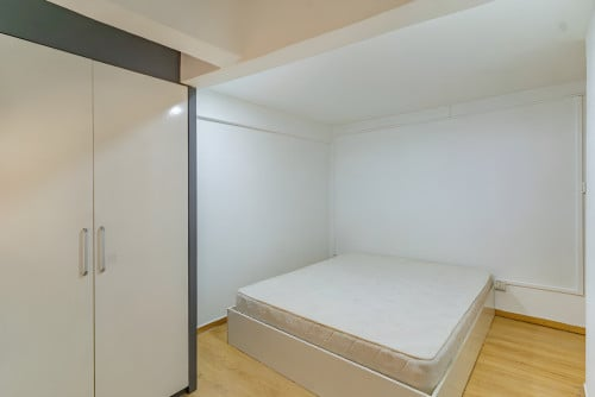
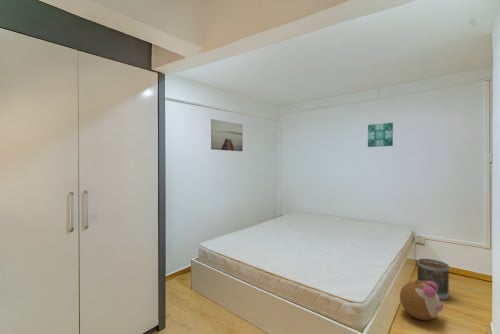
+ plush toy [399,279,444,321]
+ wastebasket [416,258,450,301]
+ wall art [210,118,244,152]
+ wall art [367,122,394,148]
